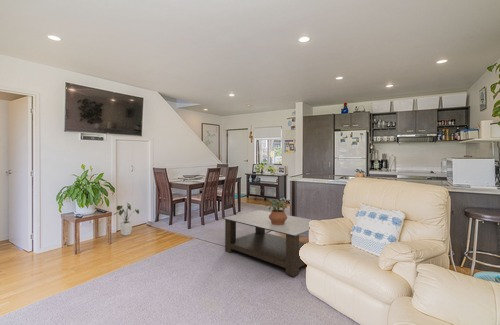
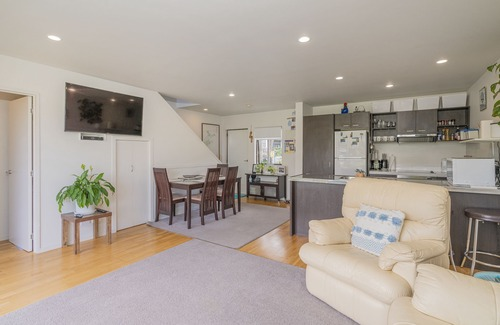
- coffee table [222,209,313,278]
- potted plant [265,197,288,225]
- house plant [113,202,140,236]
